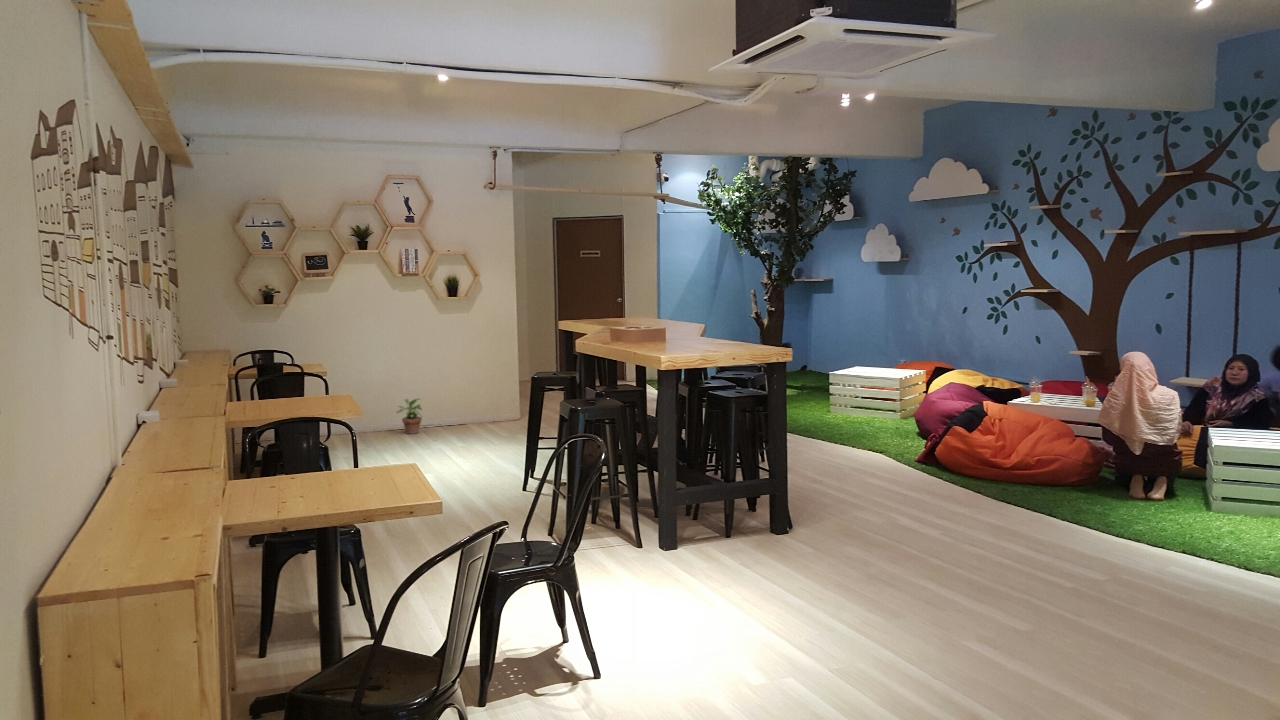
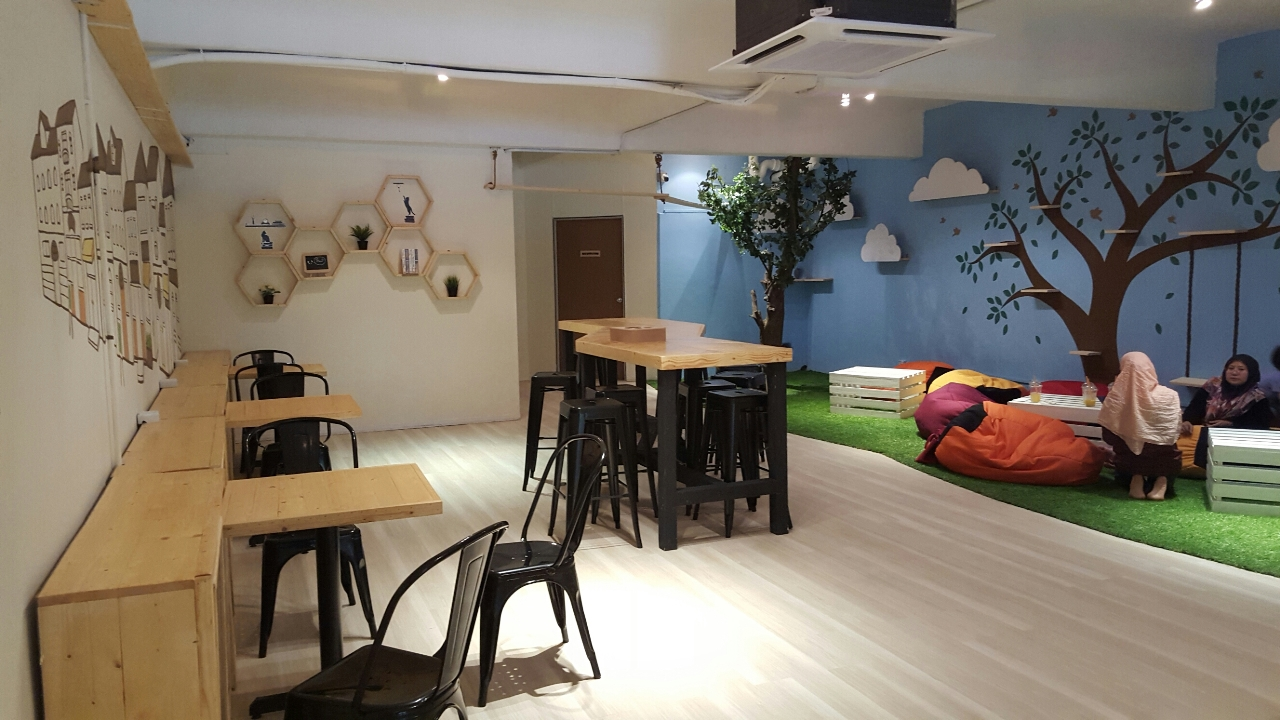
- potted plant [395,397,423,435]
